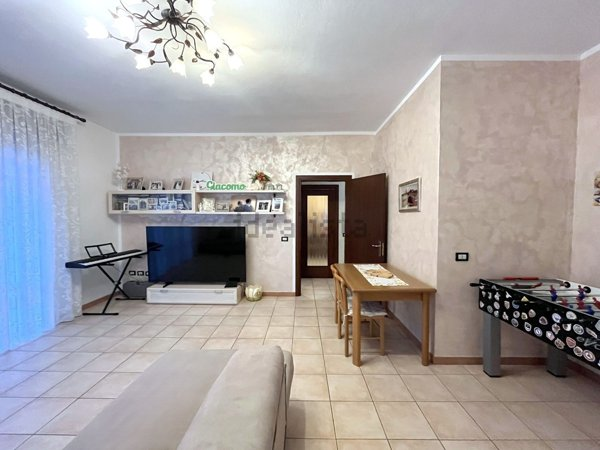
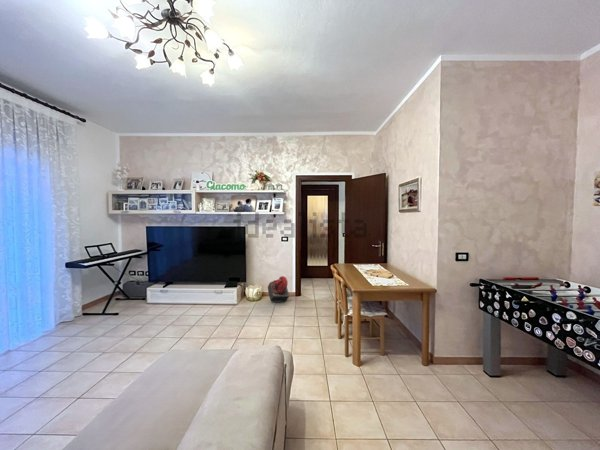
+ backpack [267,275,290,303]
